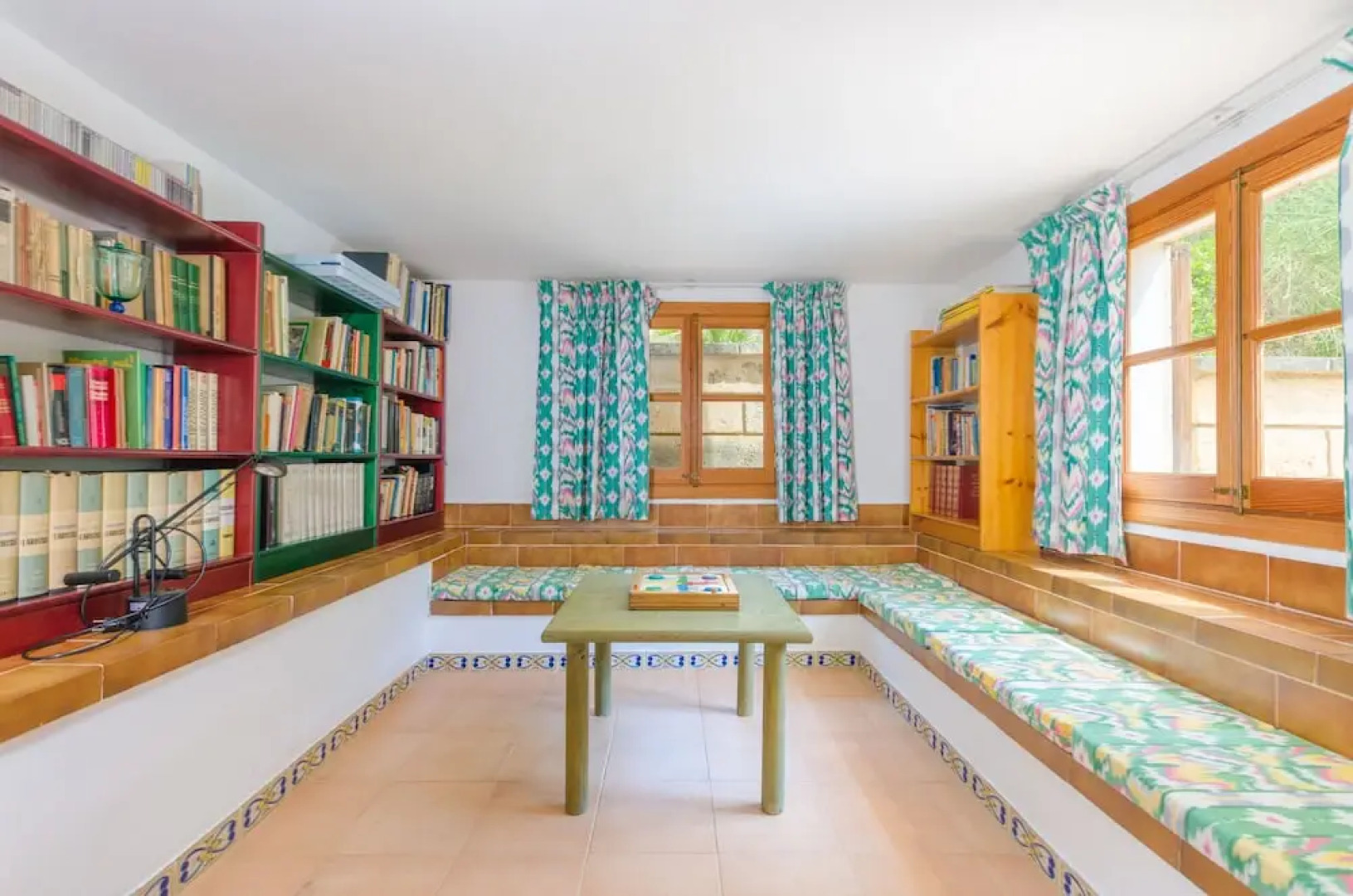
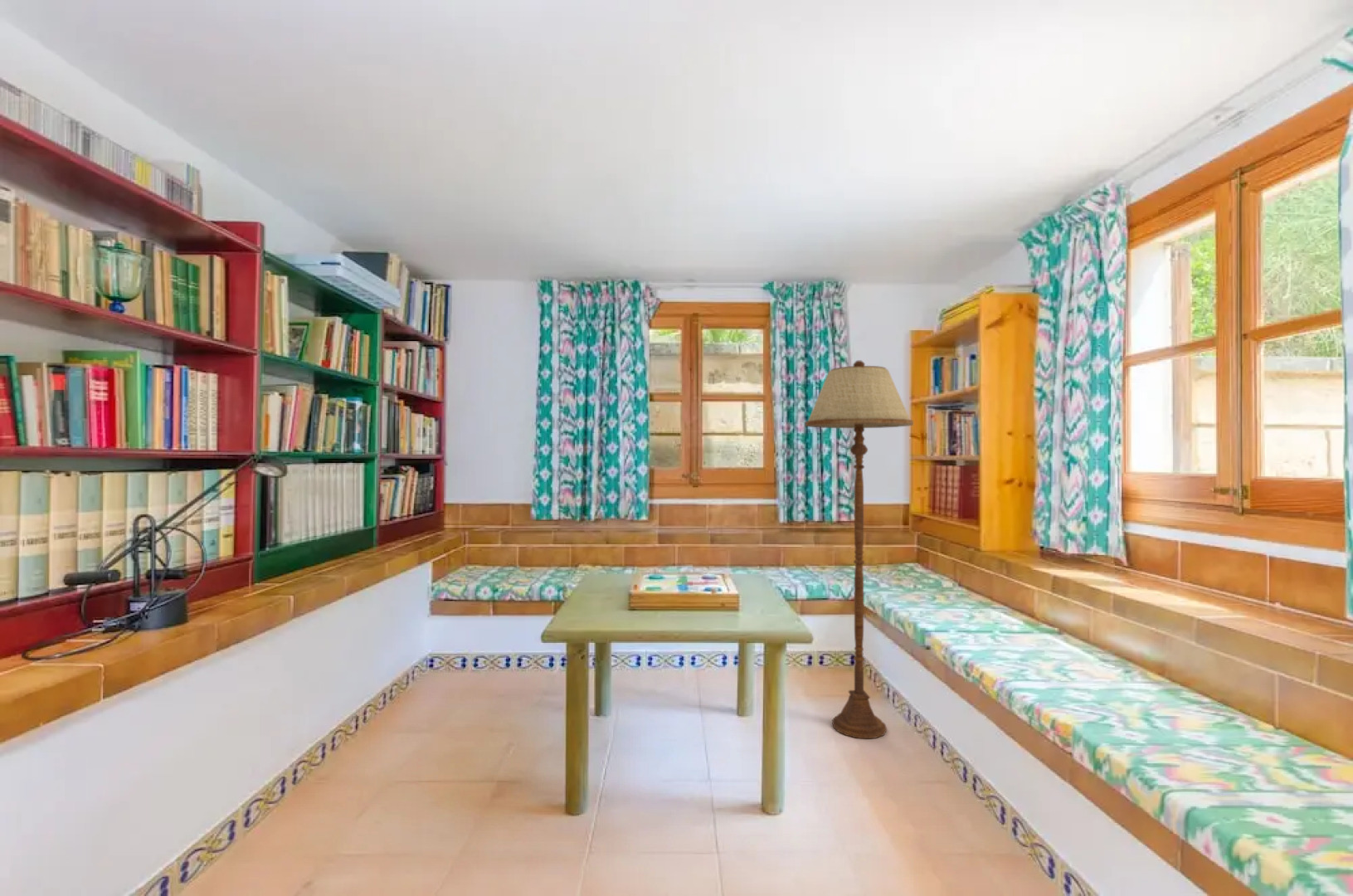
+ floor lamp [805,360,914,739]
